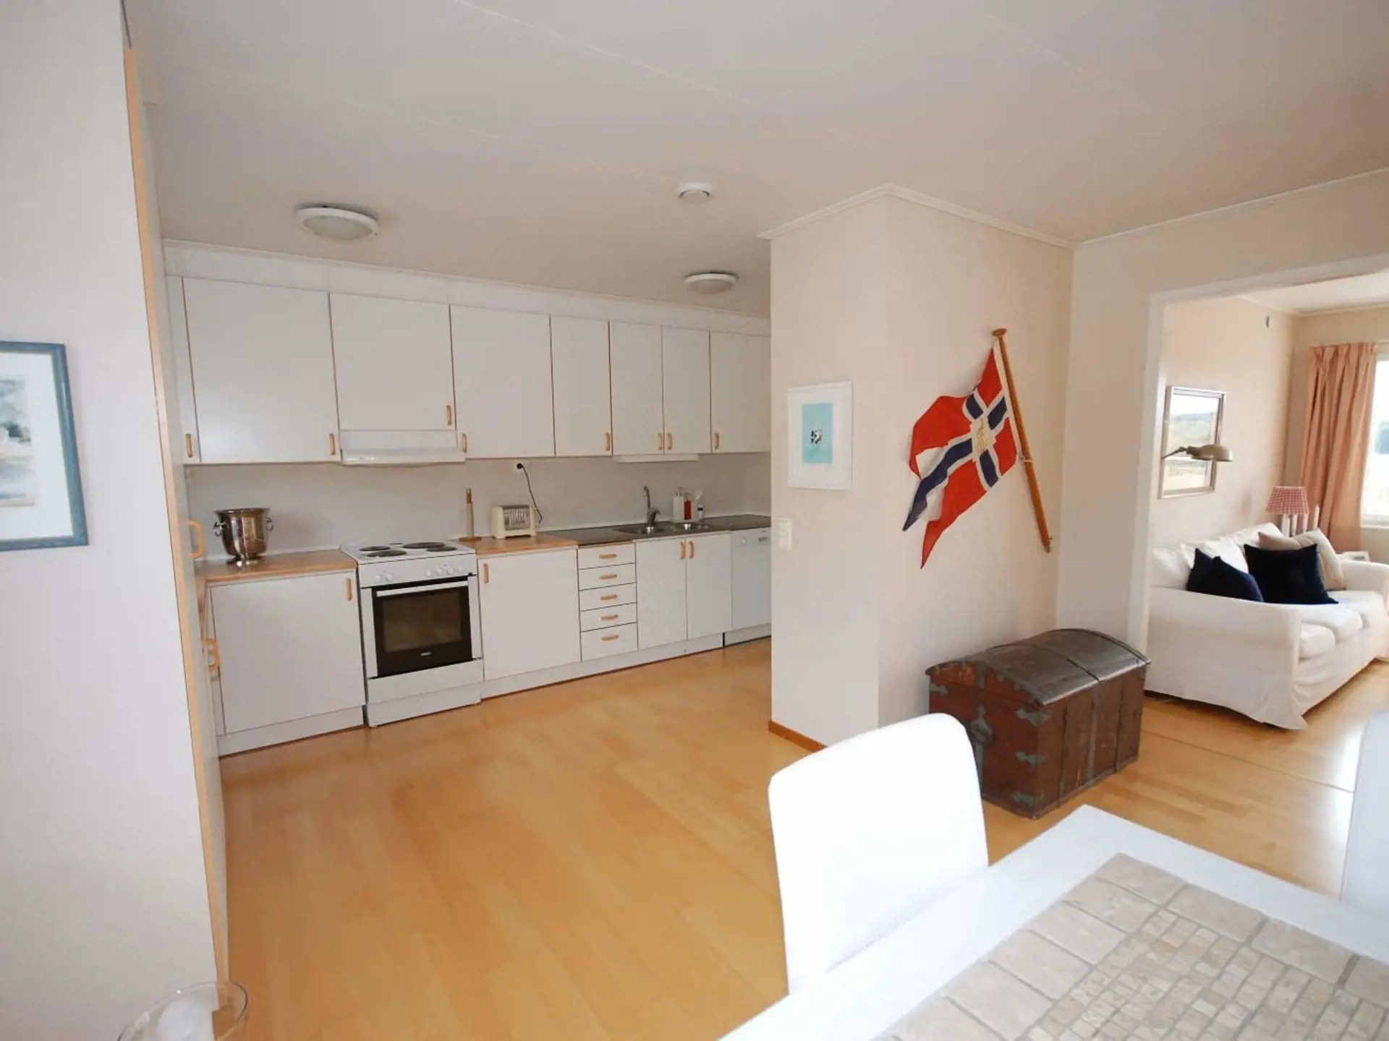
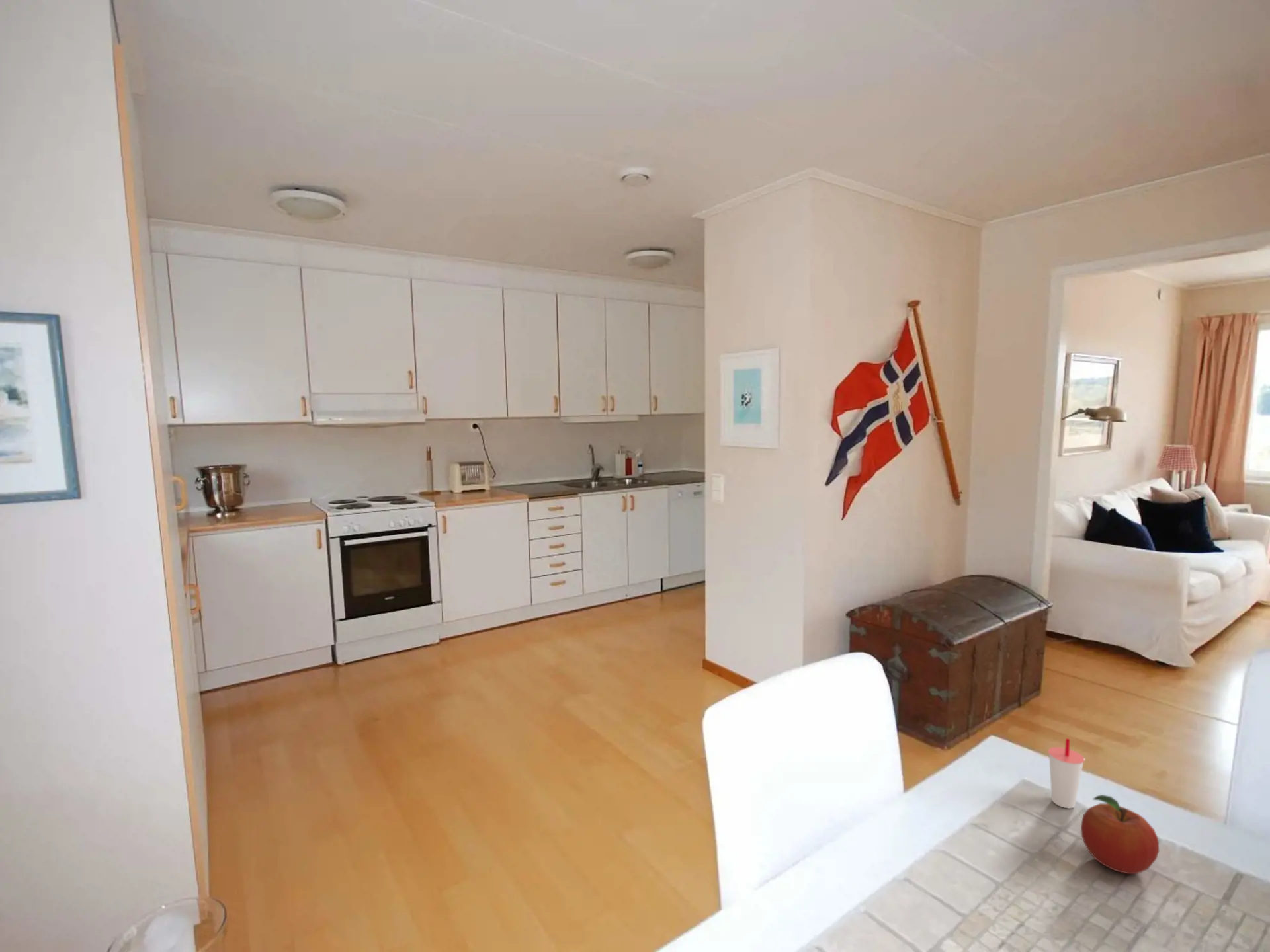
+ fruit [1080,794,1160,875]
+ cup [1048,738,1085,809]
